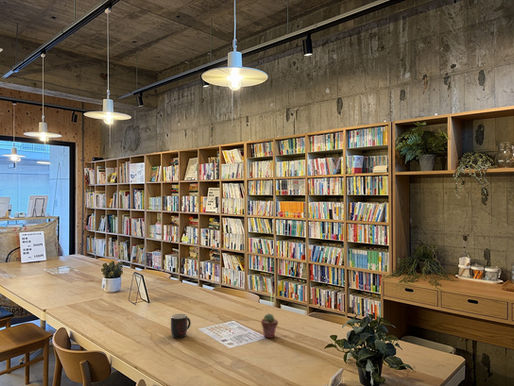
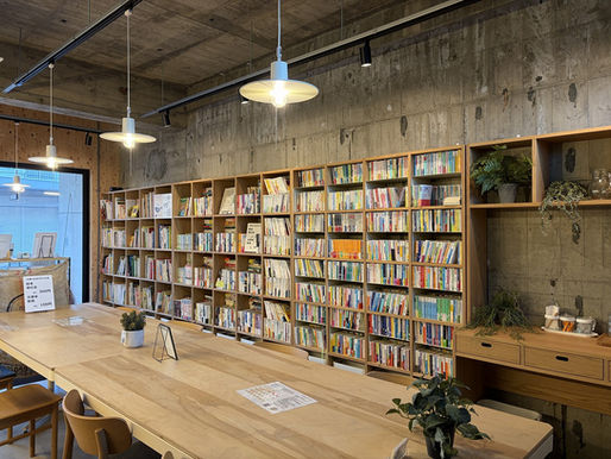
- potted succulent [260,313,279,339]
- mug [170,313,192,339]
